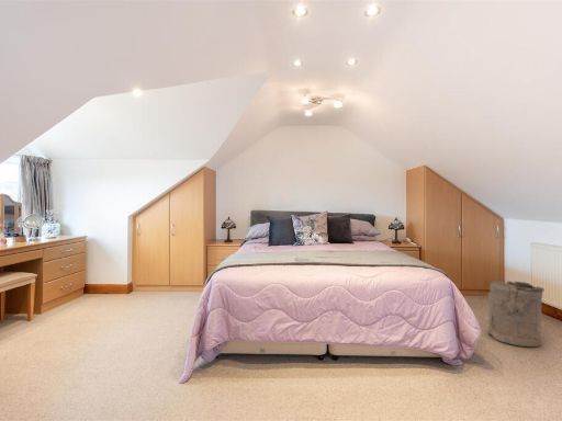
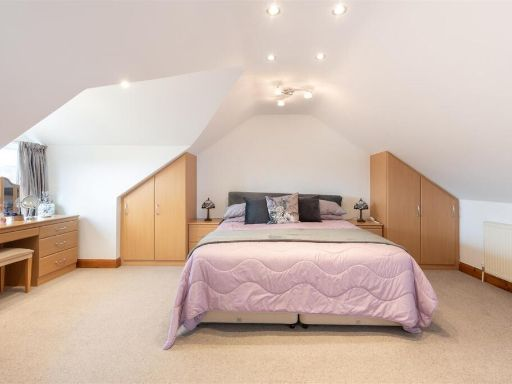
- laundry hamper [481,278,546,348]
